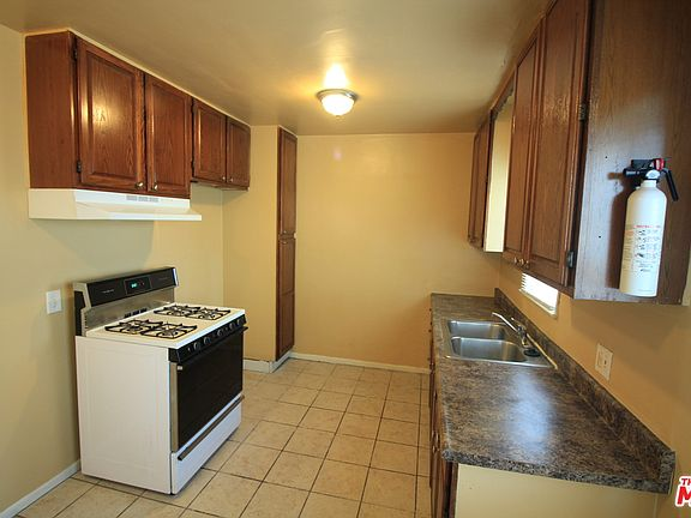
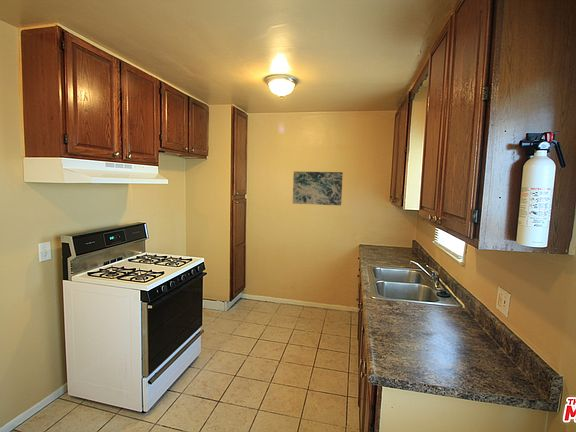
+ wall art [292,170,344,206]
